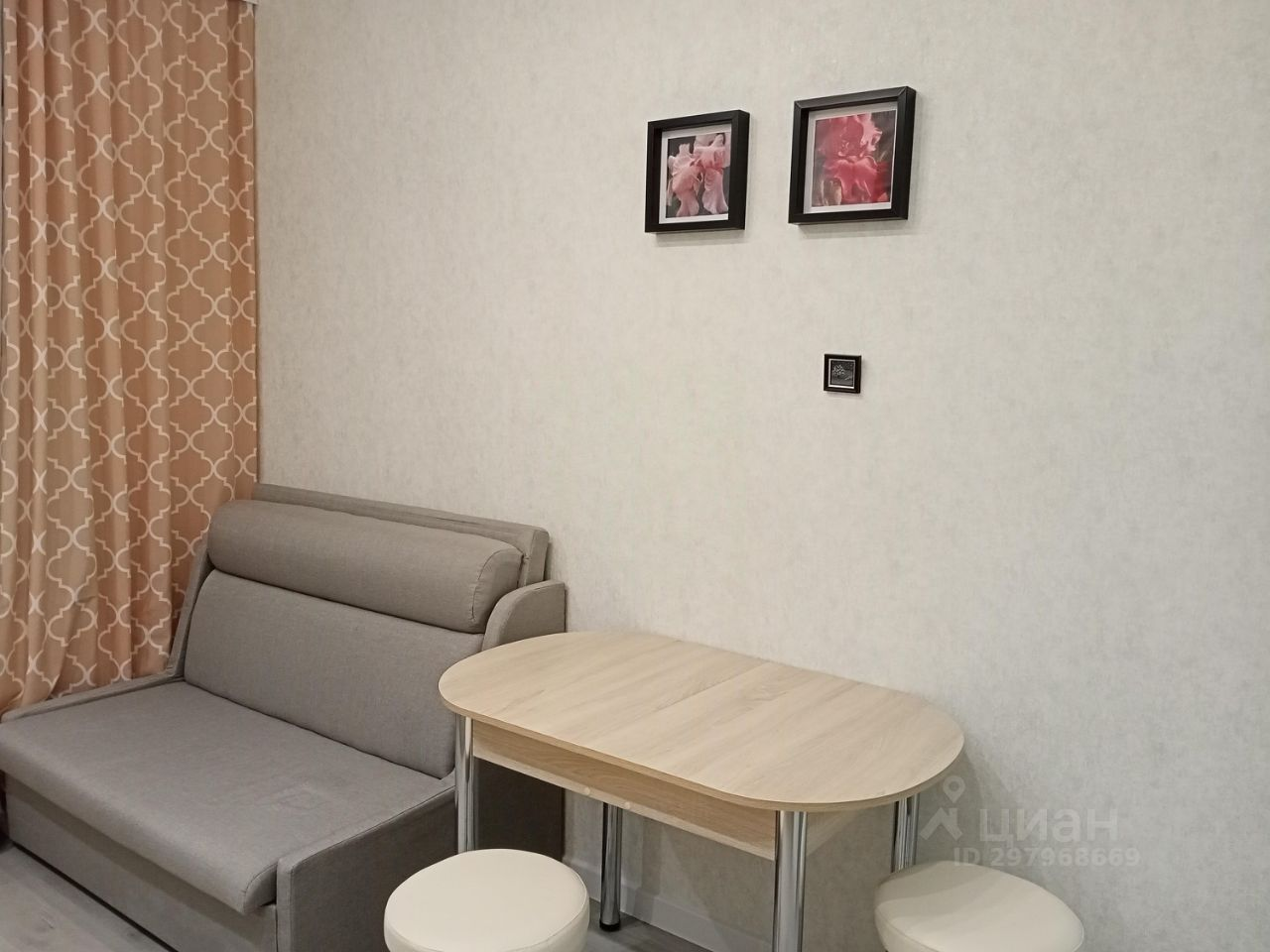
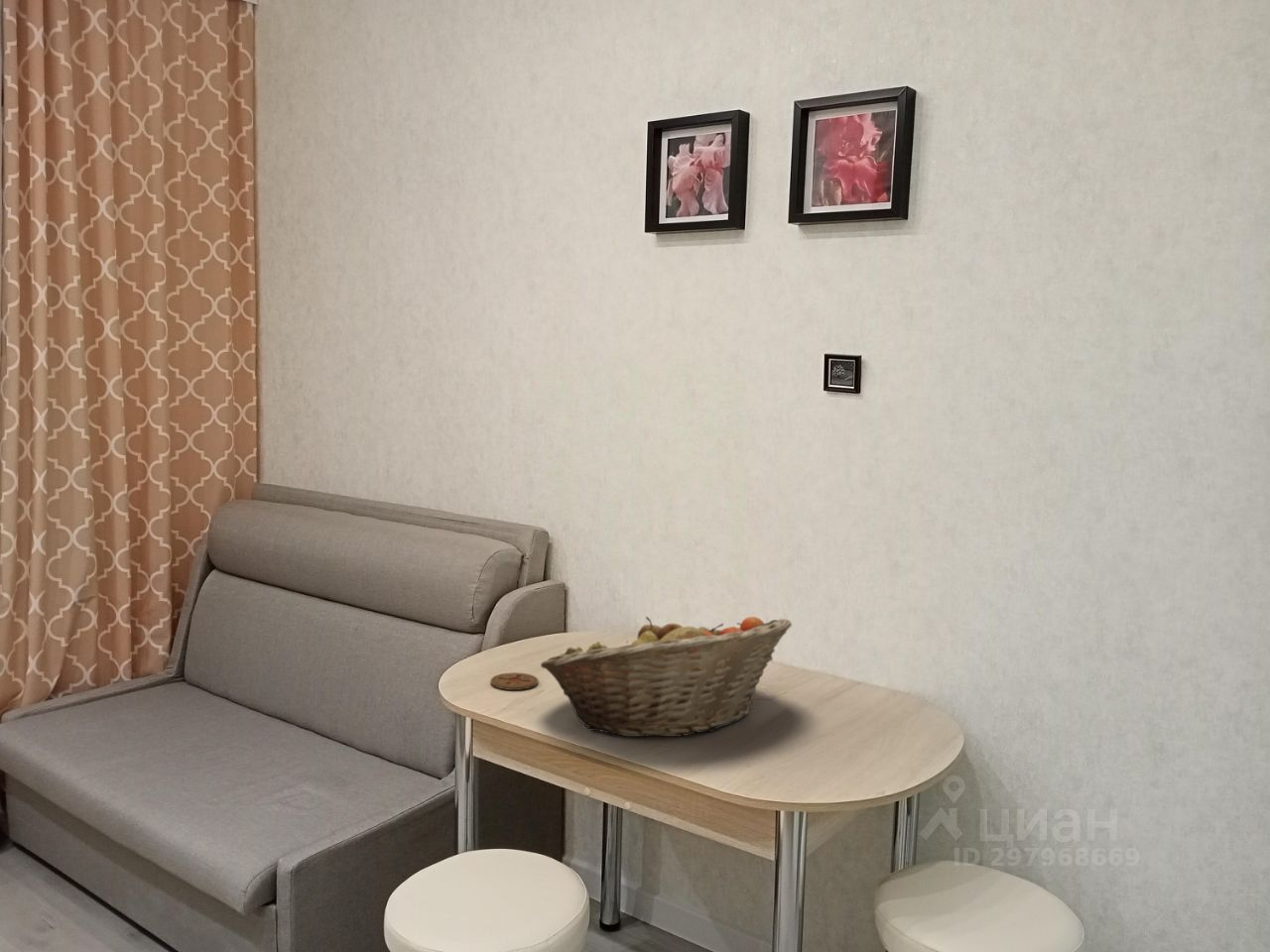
+ coaster [489,671,540,691]
+ fruit basket [540,616,793,738]
